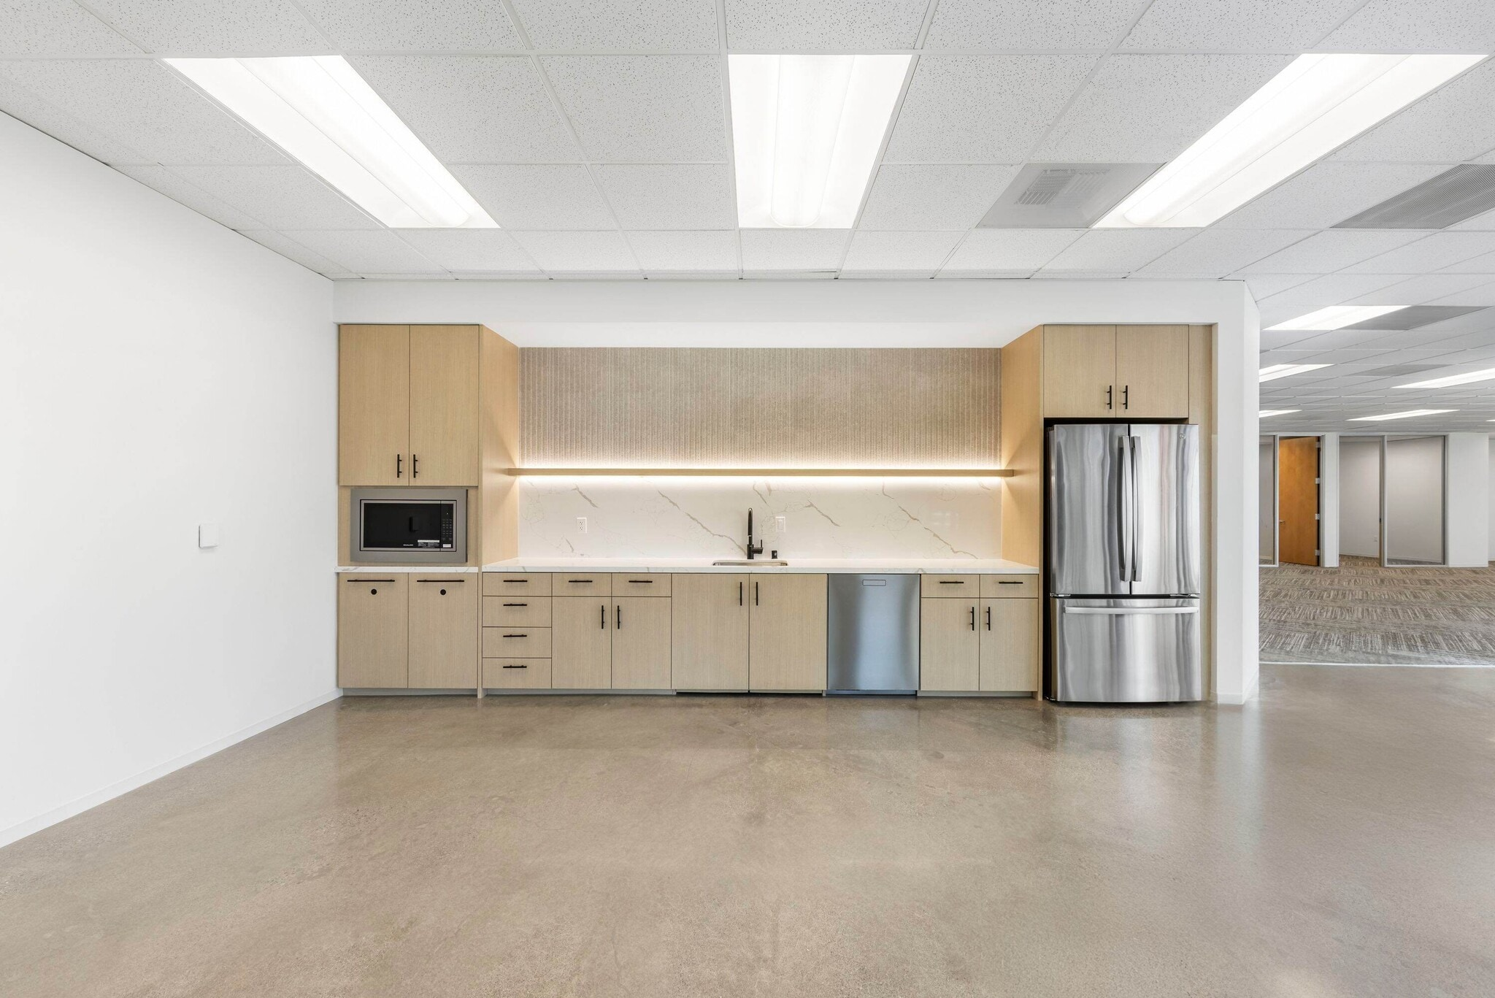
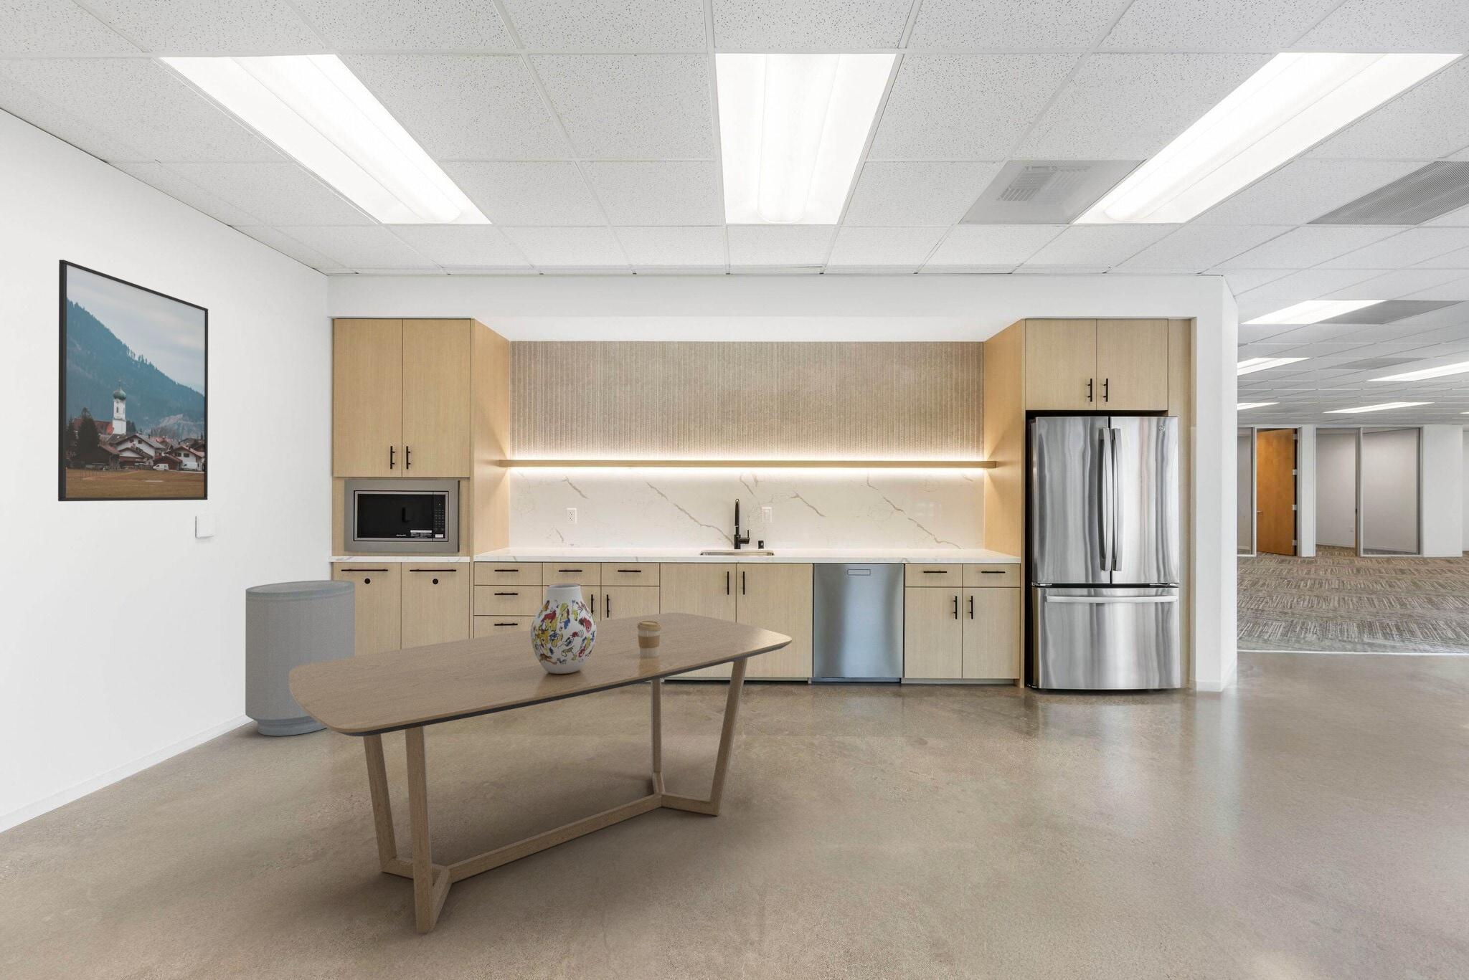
+ dining table [289,612,793,934]
+ vase [531,583,596,674]
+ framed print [57,259,209,502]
+ coffee cup [637,621,662,657]
+ trash can [245,580,355,736]
